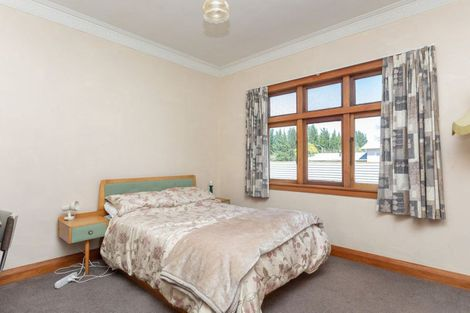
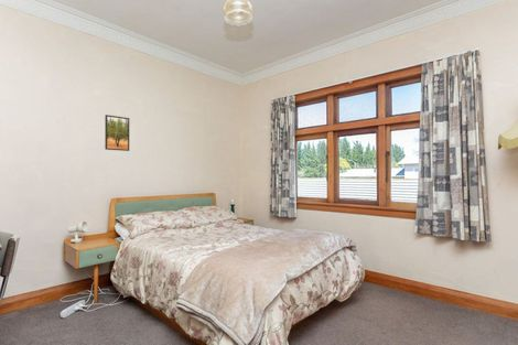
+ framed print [104,114,130,152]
